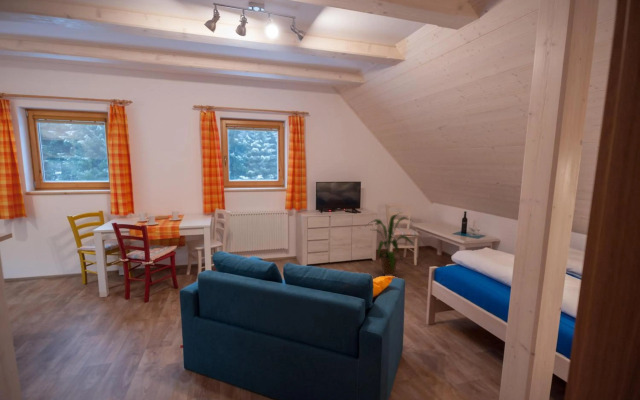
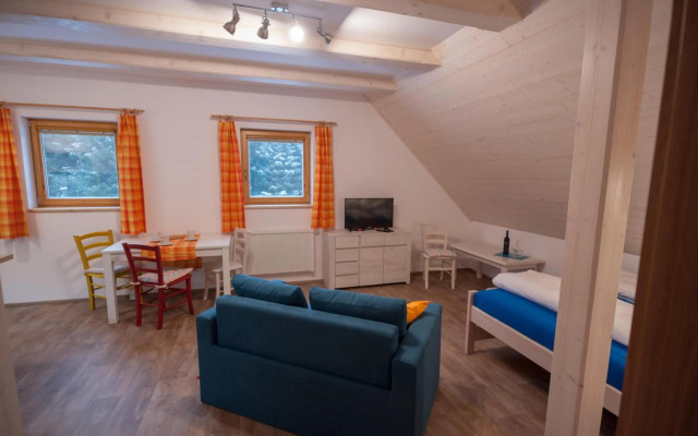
- house plant [365,211,416,277]
